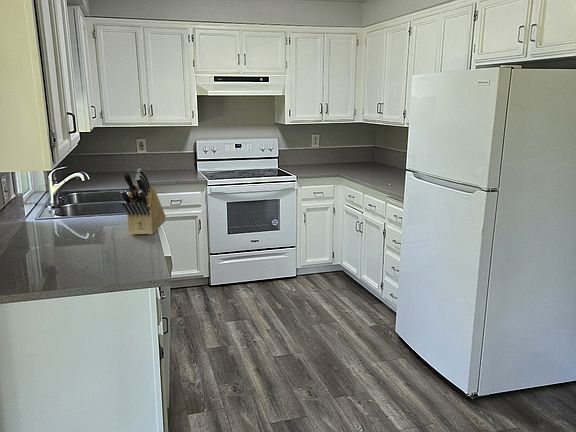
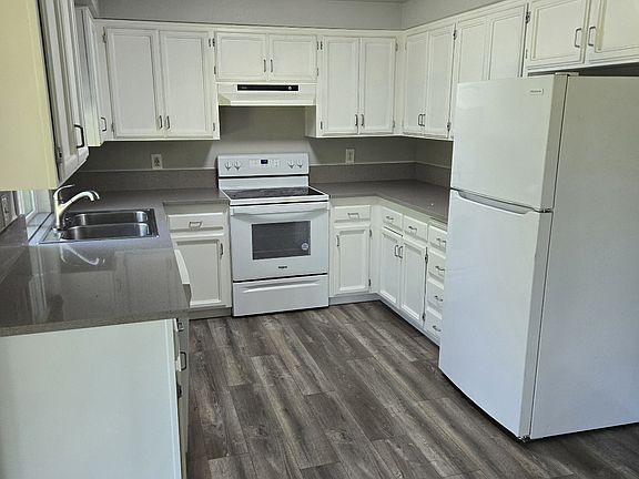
- knife block [119,168,166,236]
